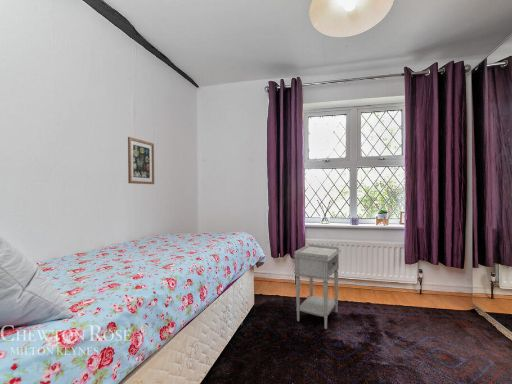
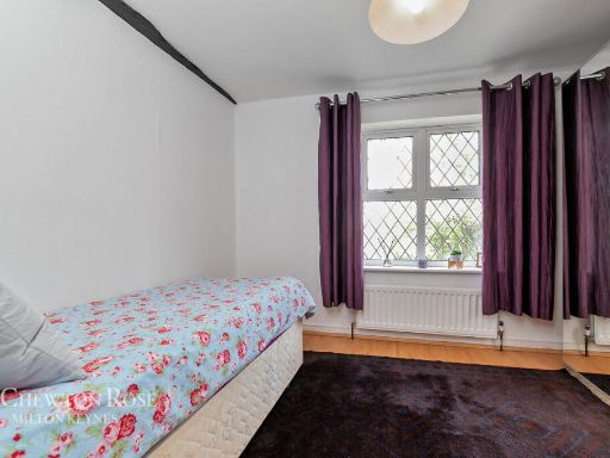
- wall art [127,136,155,185]
- nightstand [293,243,342,330]
